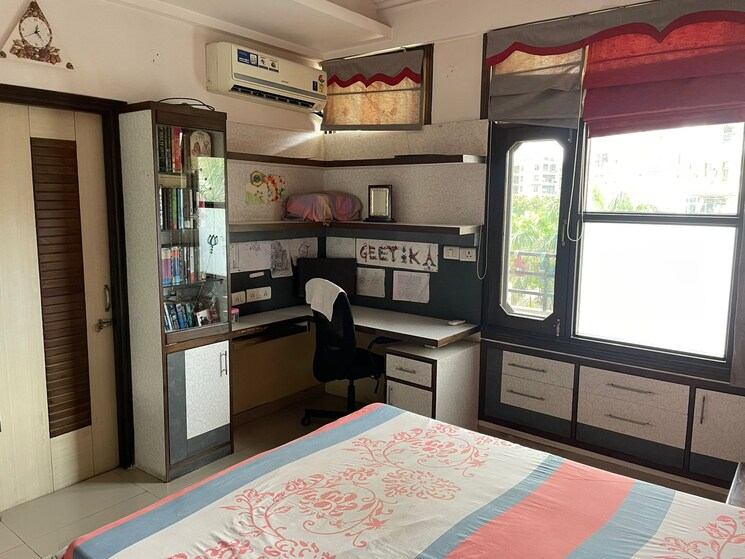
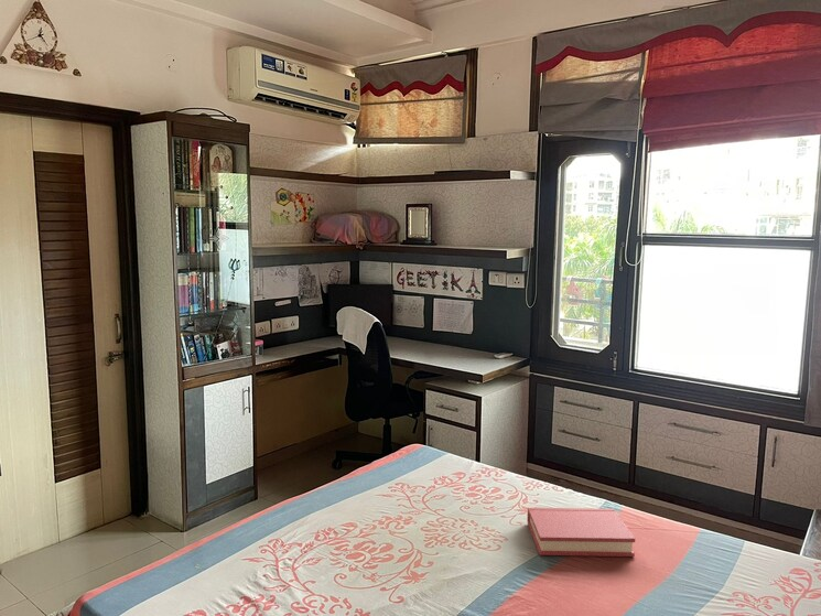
+ hardback book [527,507,636,558]
